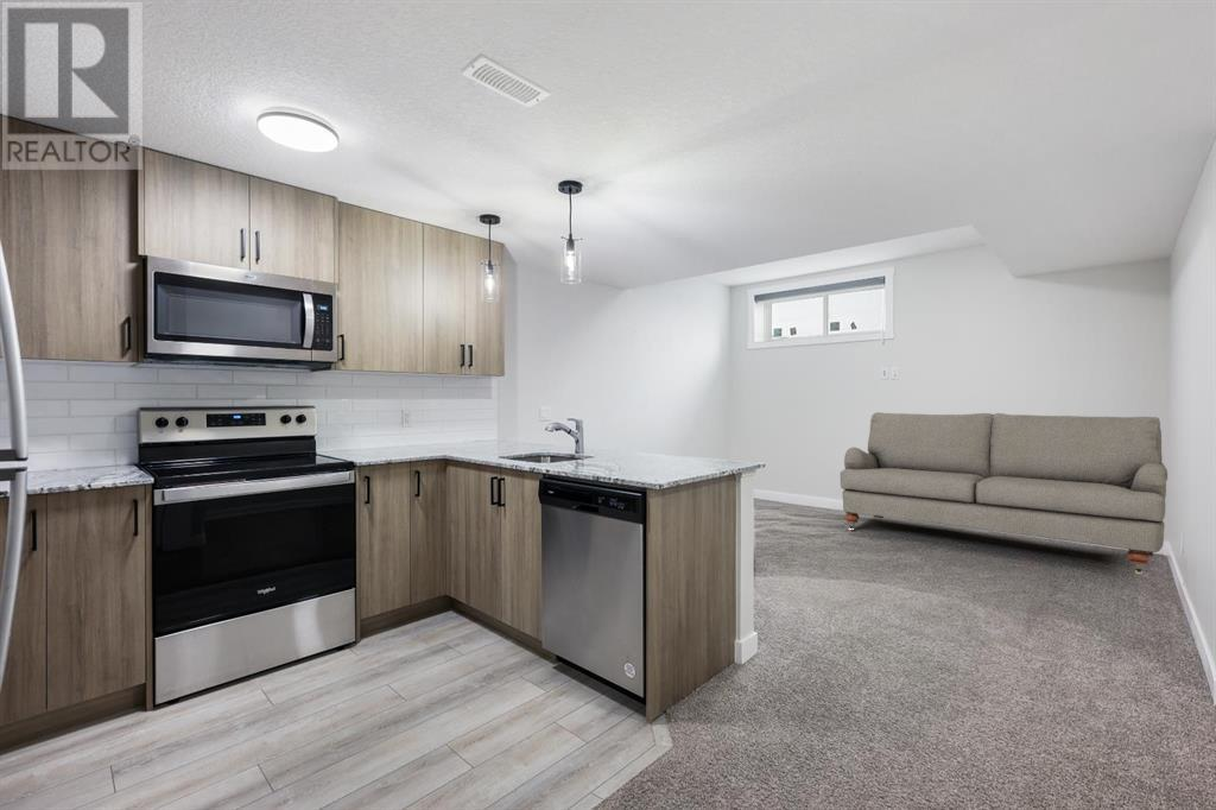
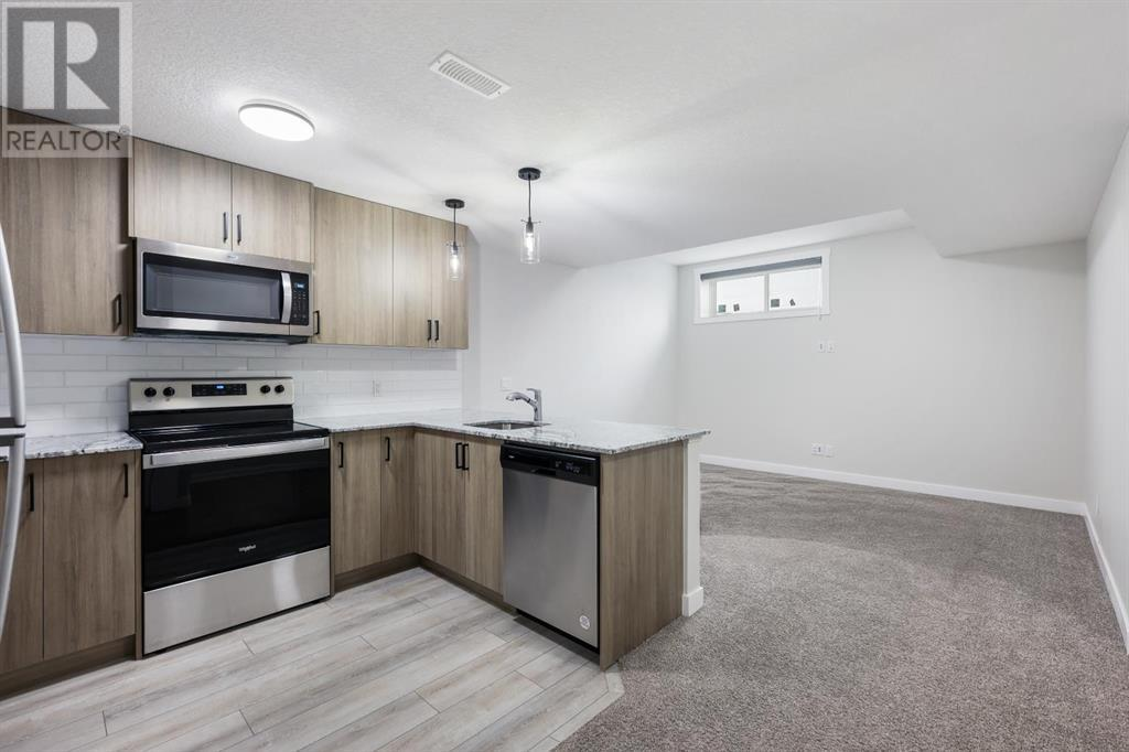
- sofa [838,411,1168,577]
